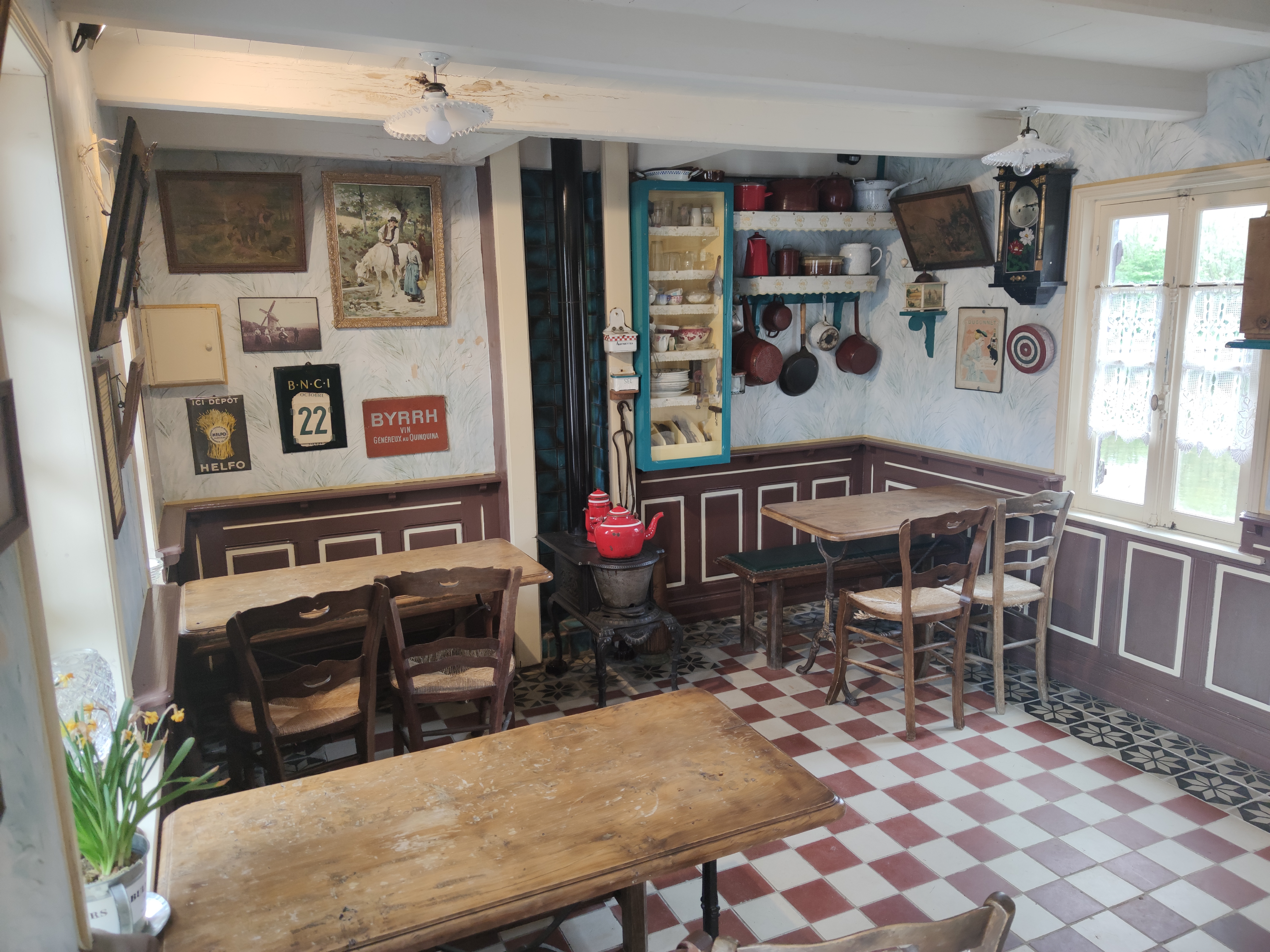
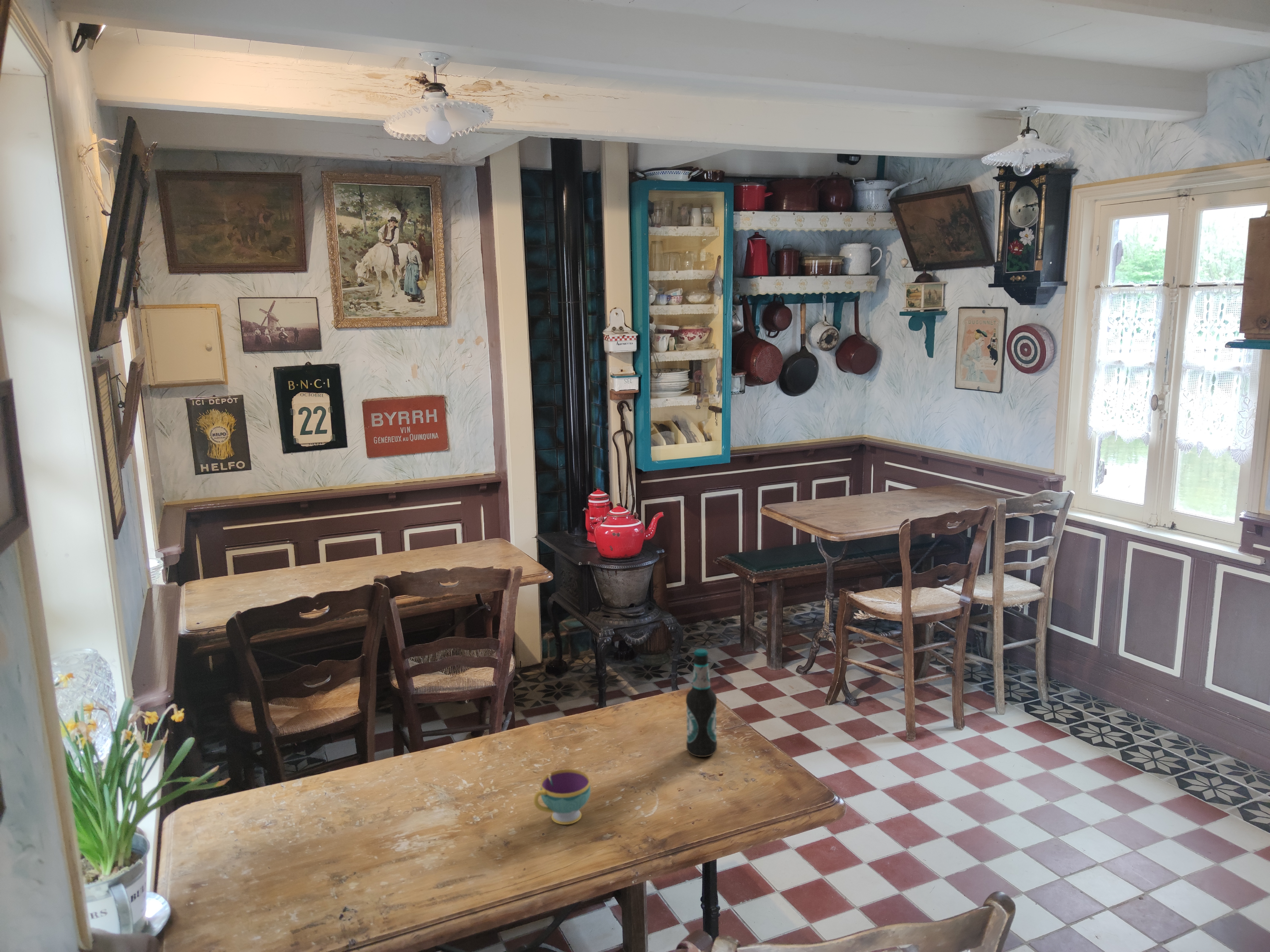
+ bottle [686,649,717,757]
+ teacup [533,769,591,825]
